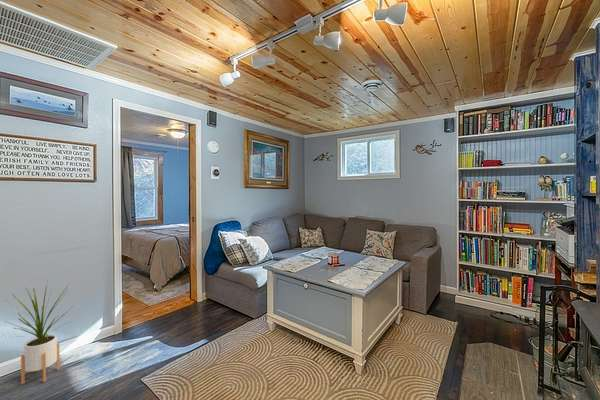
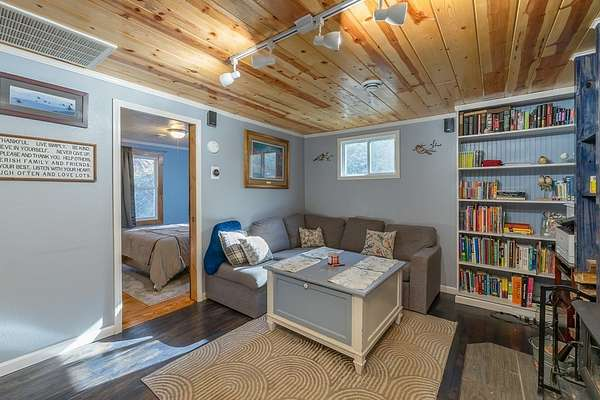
- house plant [4,281,74,385]
